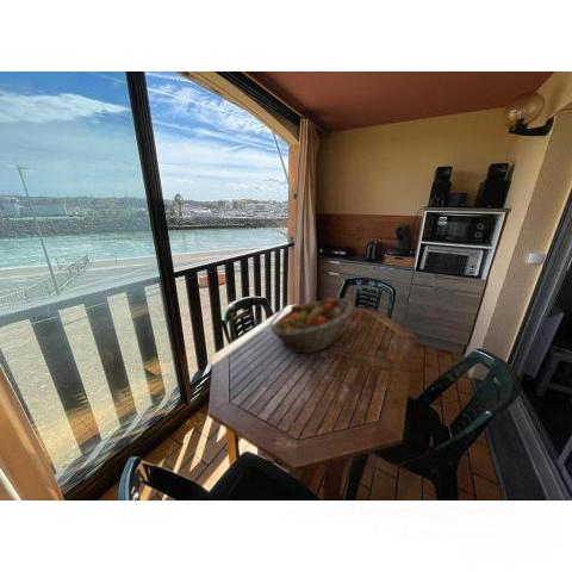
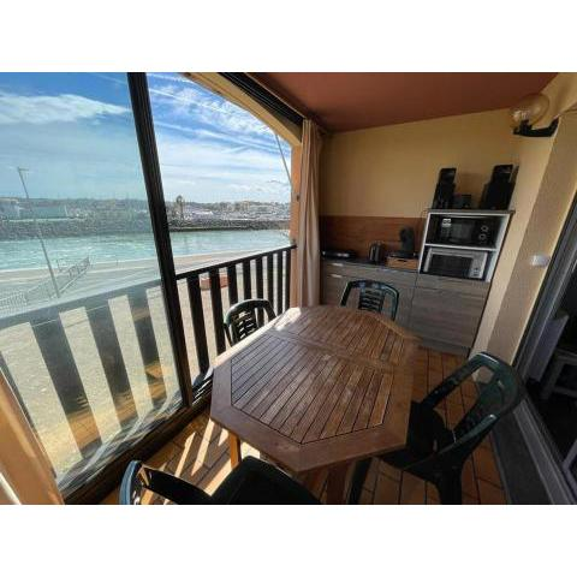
- fruit basket [269,297,354,354]
